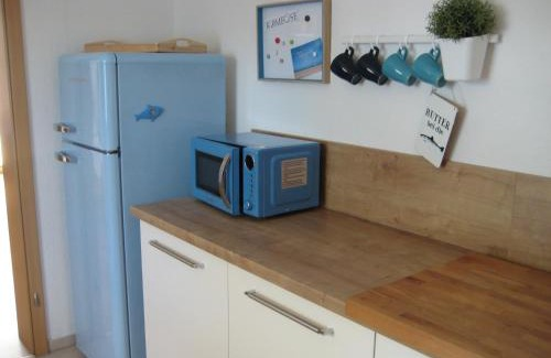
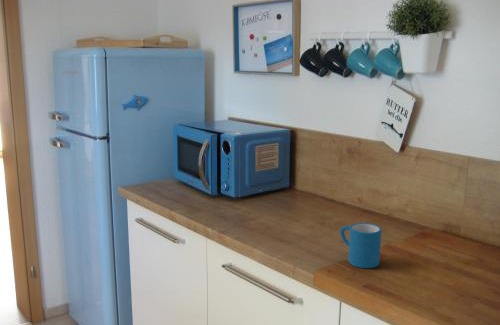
+ mug [339,222,382,269]
